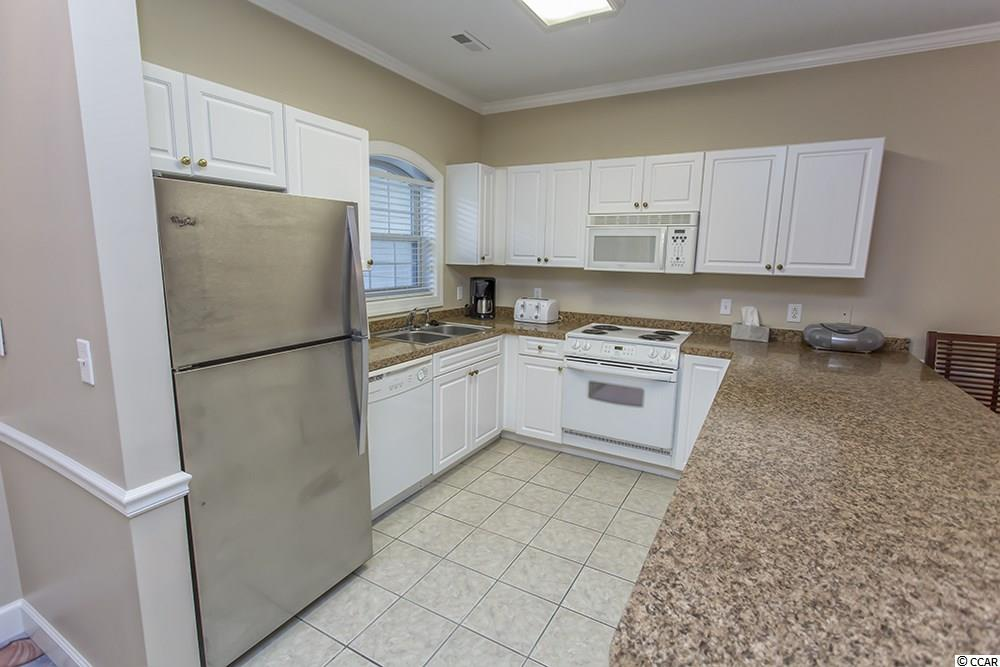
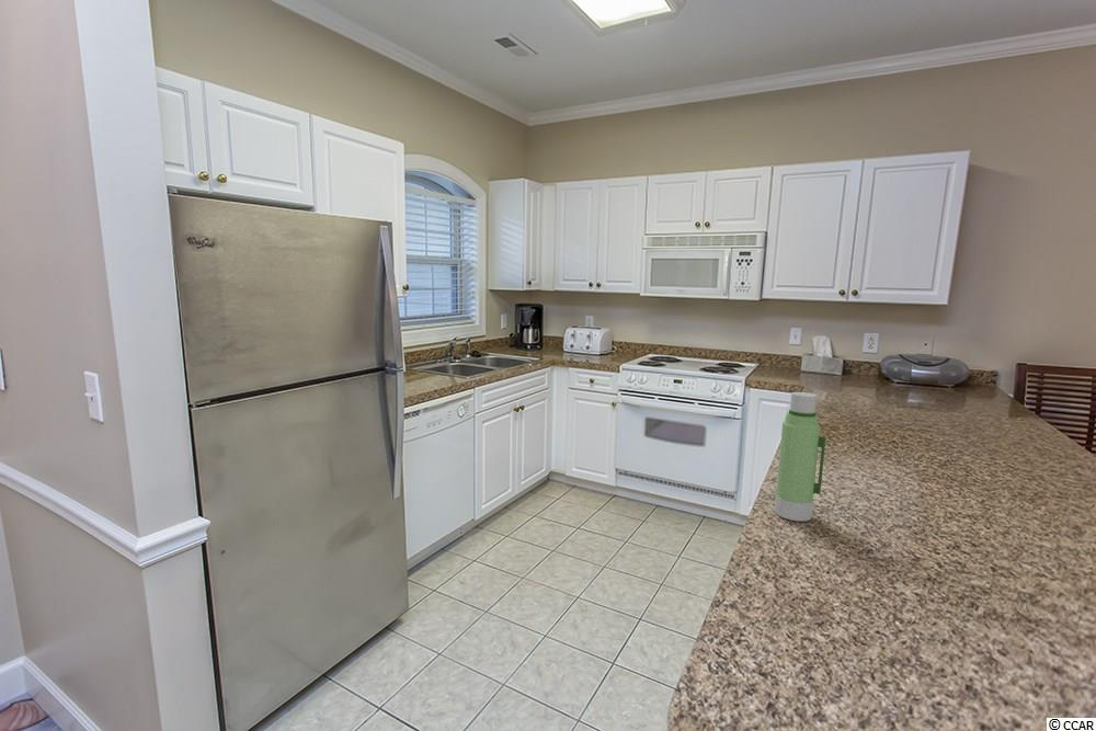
+ water bottle [774,391,826,523]
